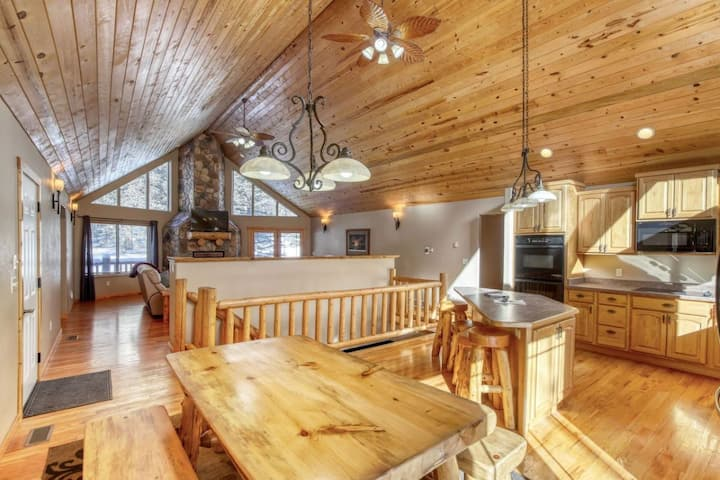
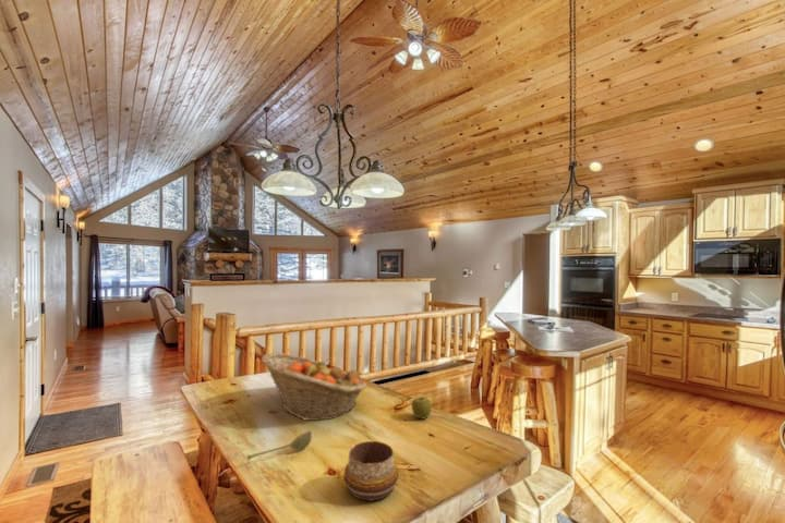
+ apple [410,396,433,419]
+ soupspoon [246,429,313,461]
+ decorative bowl [342,440,399,501]
+ fruit basket [261,352,367,422]
